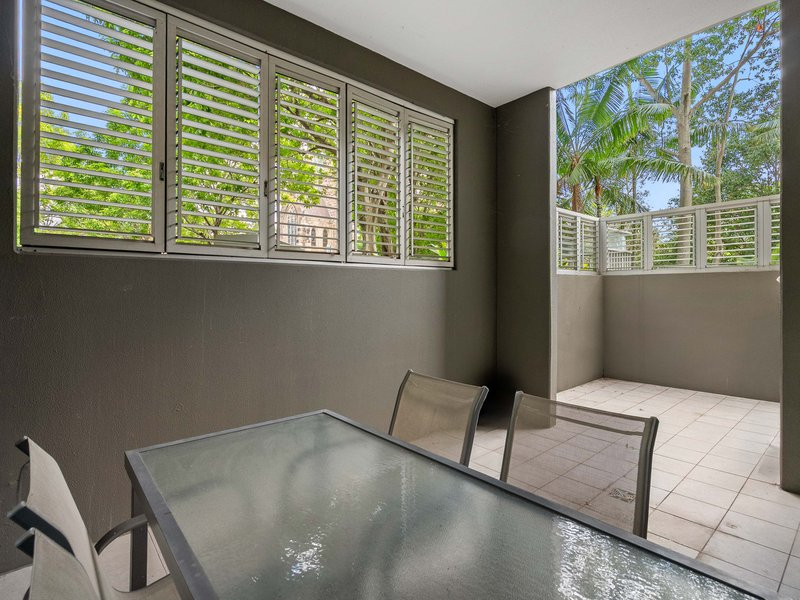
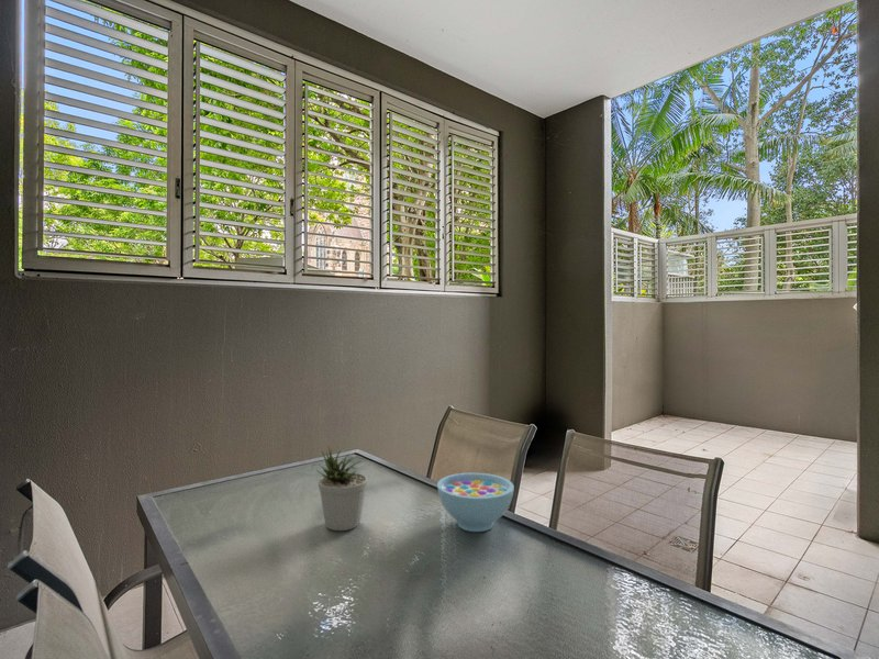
+ bowl [436,472,515,533]
+ potted plant [315,446,369,532]
